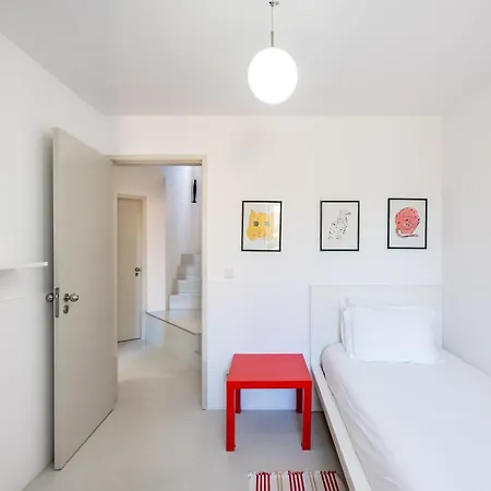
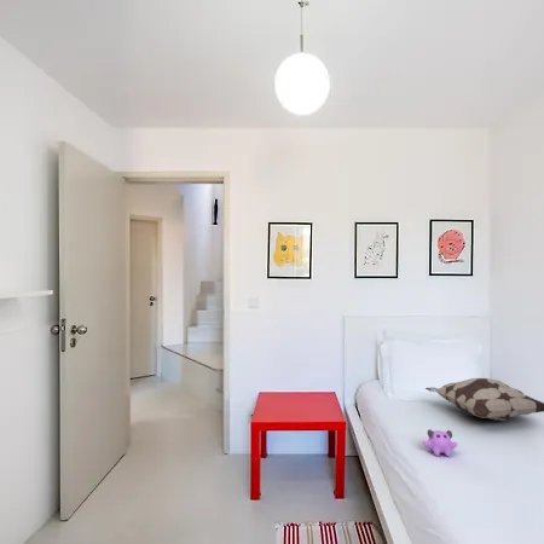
+ decorative pillow [424,377,544,422]
+ toy figurine [422,428,459,458]
